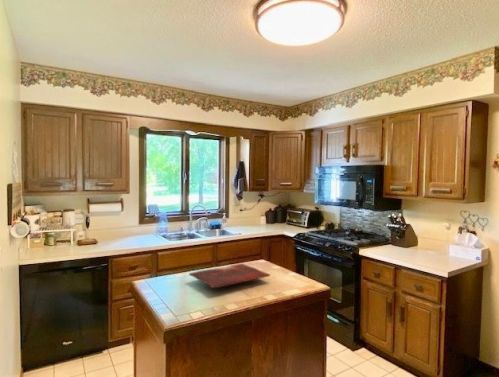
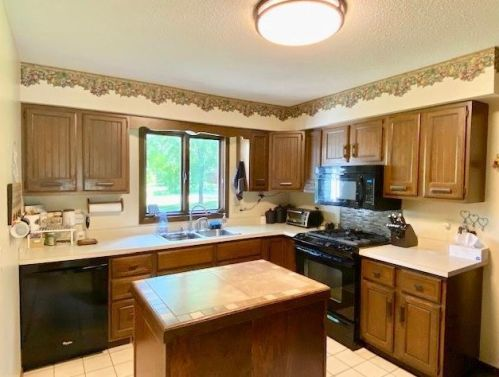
- cutting board [188,263,271,289]
